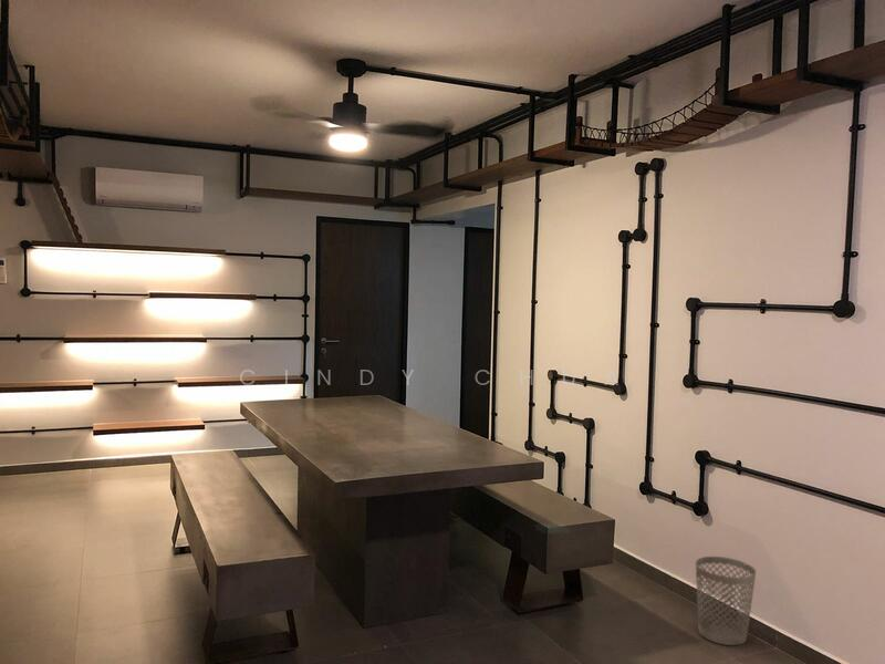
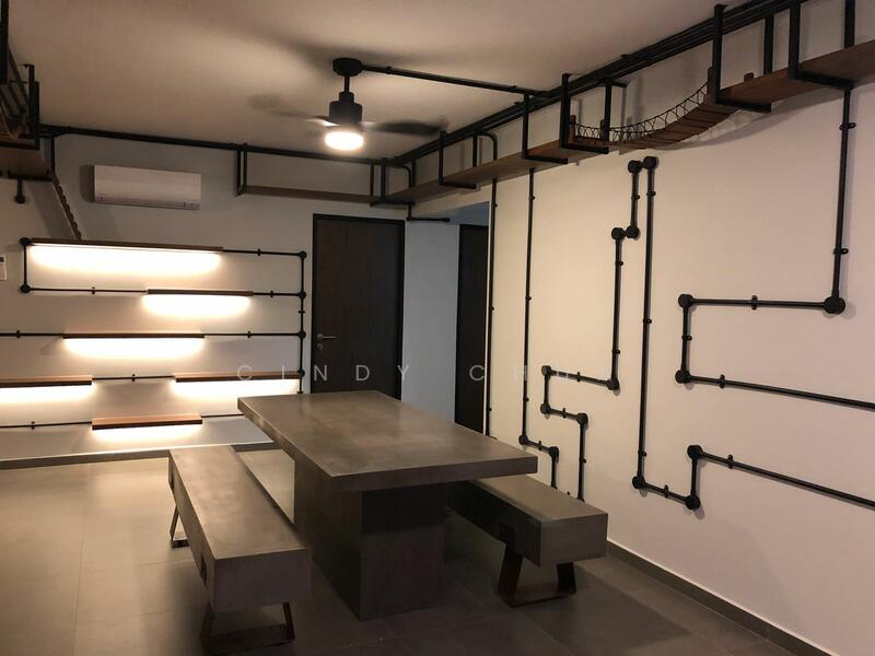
- wastebasket [695,556,757,646]
